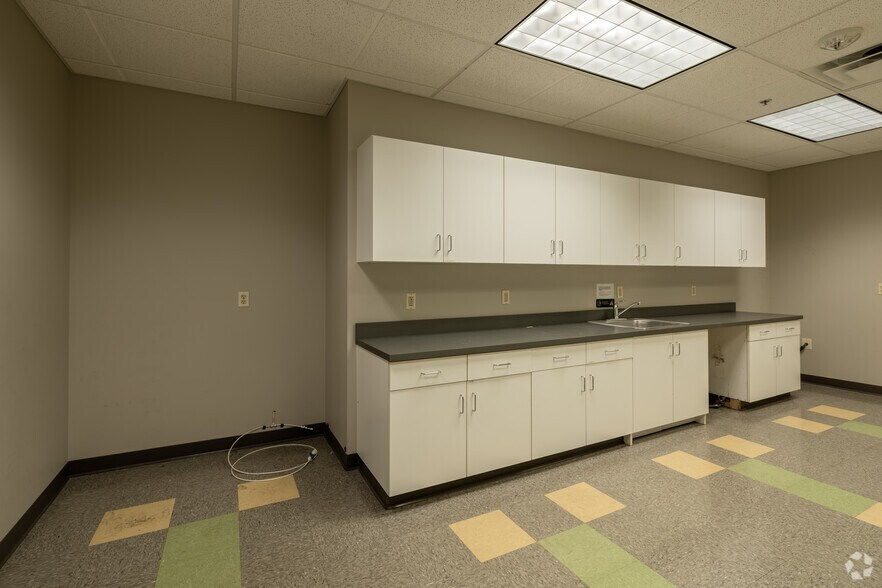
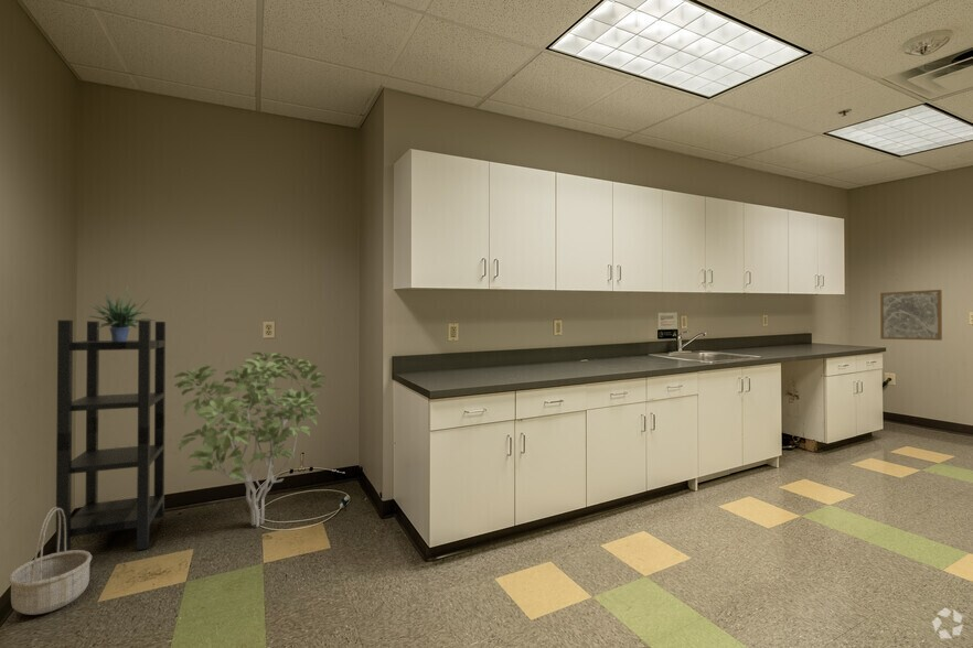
+ basket [8,506,93,616]
+ wall art [879,289,943,342]
+ potted plant [87,285,158,342]
+ shrub [172,350,327,528]
+ shelving unit [55,320,167,553]
